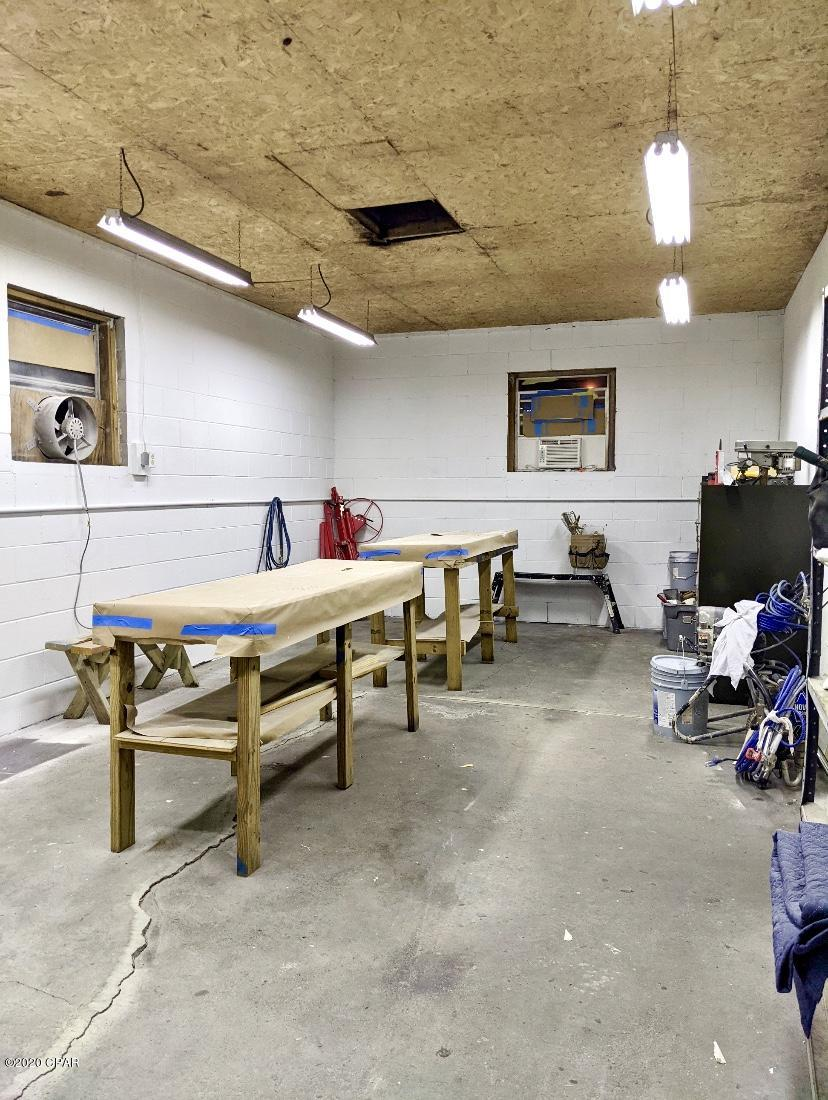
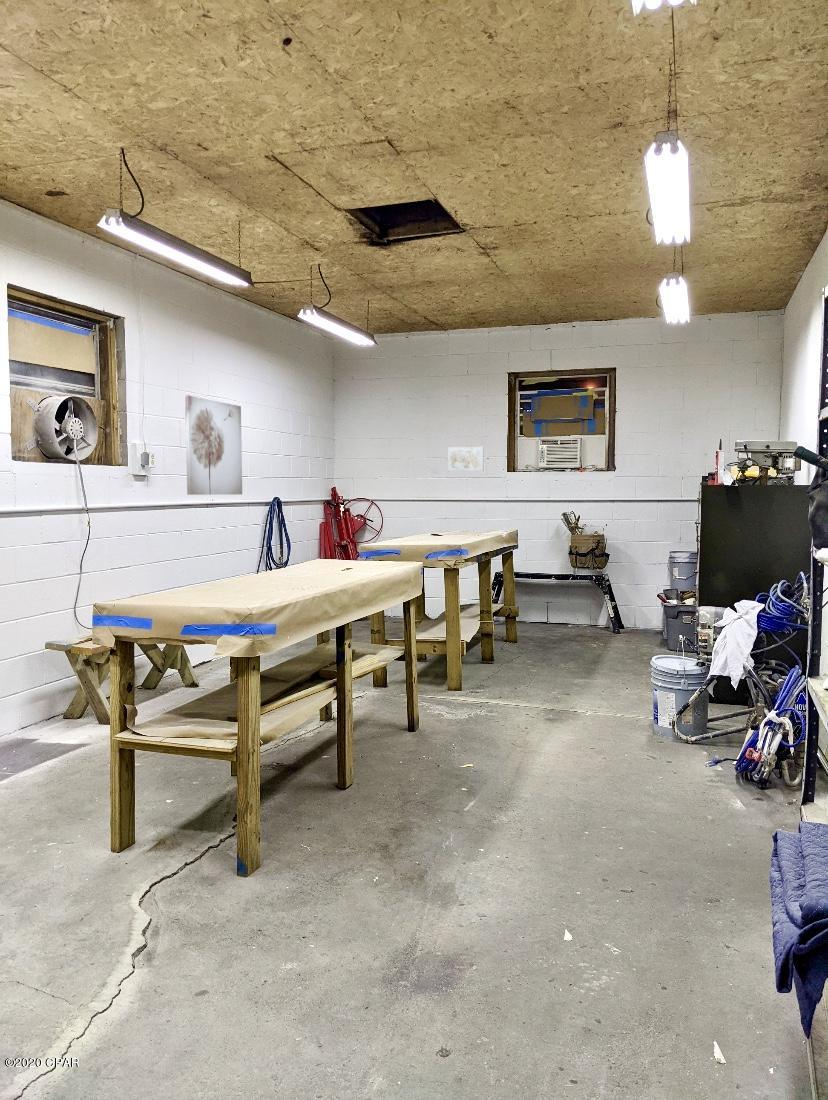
+ wall art [184,394,243,496]
+ wall art [447,446,485,472]
